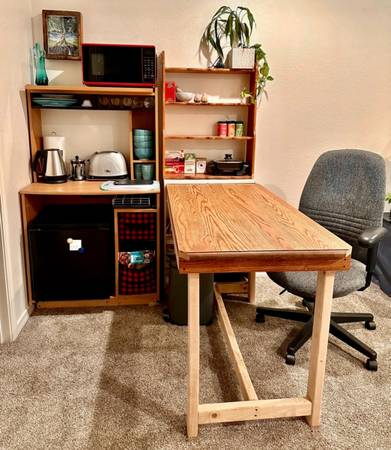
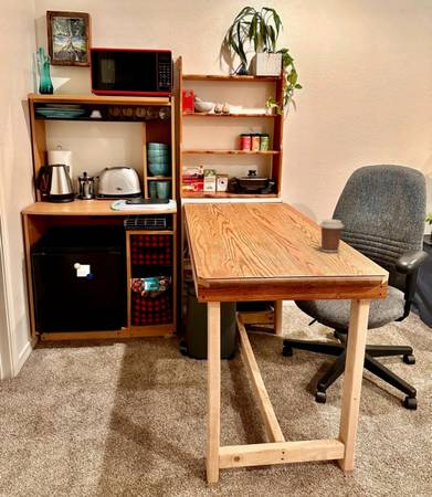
+ coffee cup [318,219,345,254]
